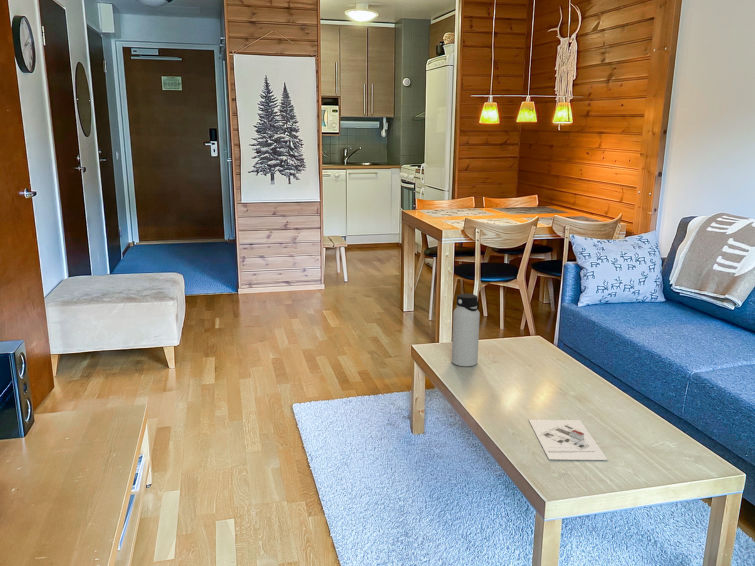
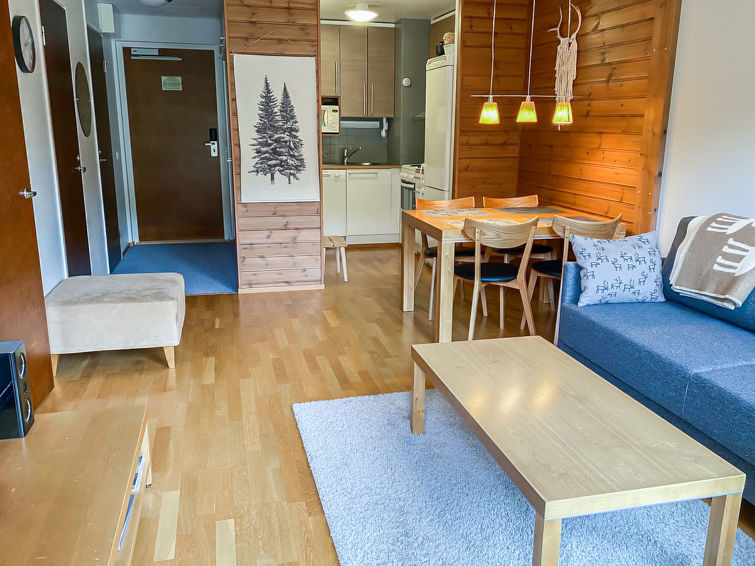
- architectural model [528,419,608,461]
- water bottle [451,293,481,367]
